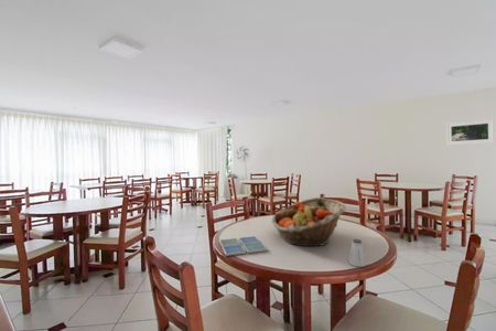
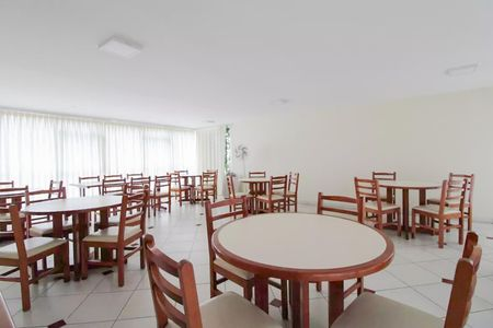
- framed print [445,118,495,147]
- drink coaster [218,235,268,257]
- saltshaker [348,238,368,268]
- fruit basket [270,196,346,247]
